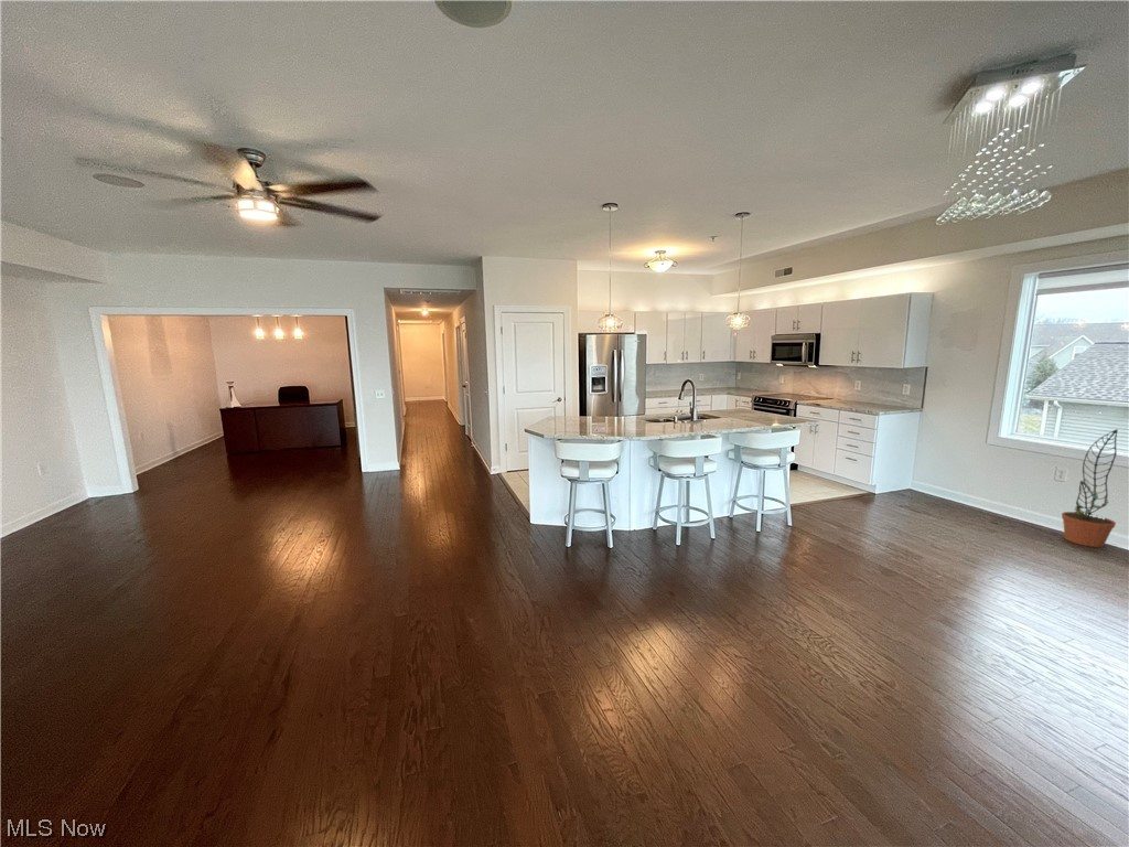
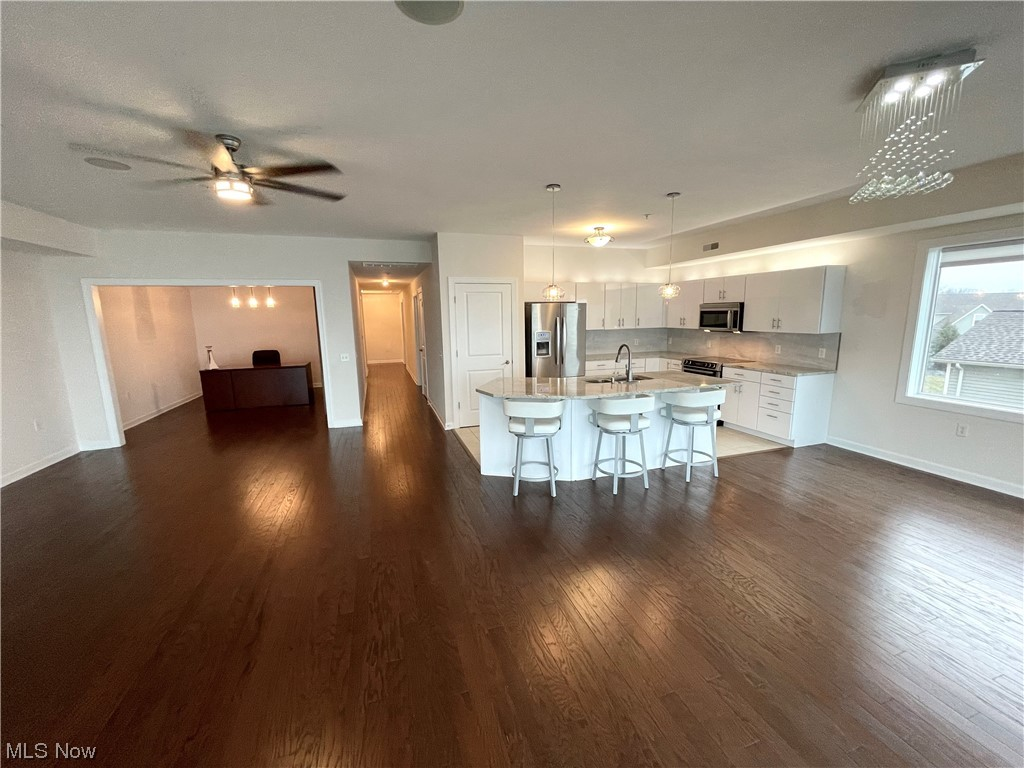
- decorative plant [1061,428,1119,548]
